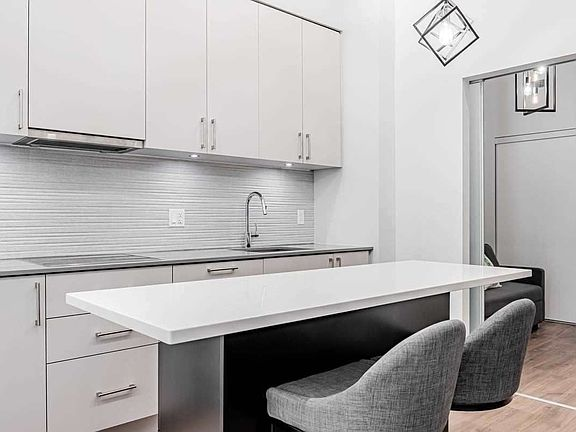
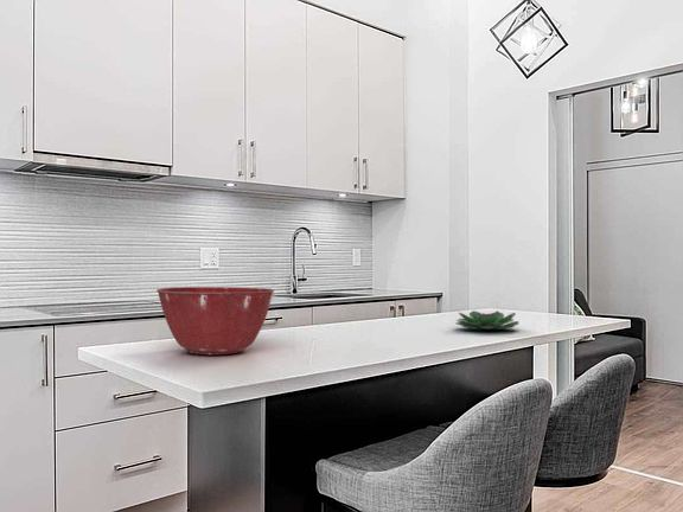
+ mixing bowl [155,286,275,356]
+ succulent plant [454,309,521,331]
